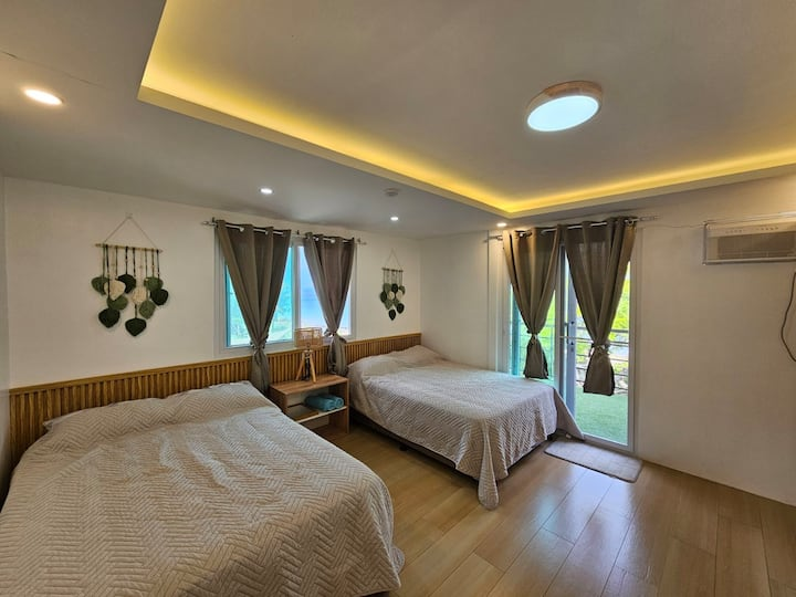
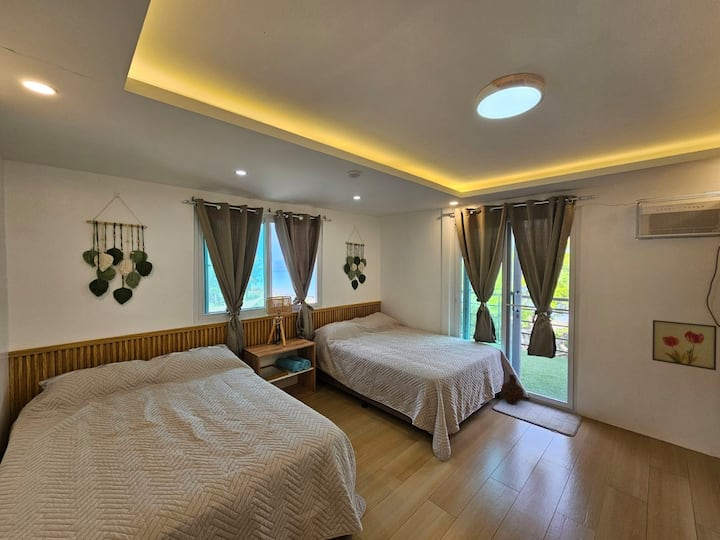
+ ceramic jug [500,373,525,406]
+ wall art [651,319,718,371]
